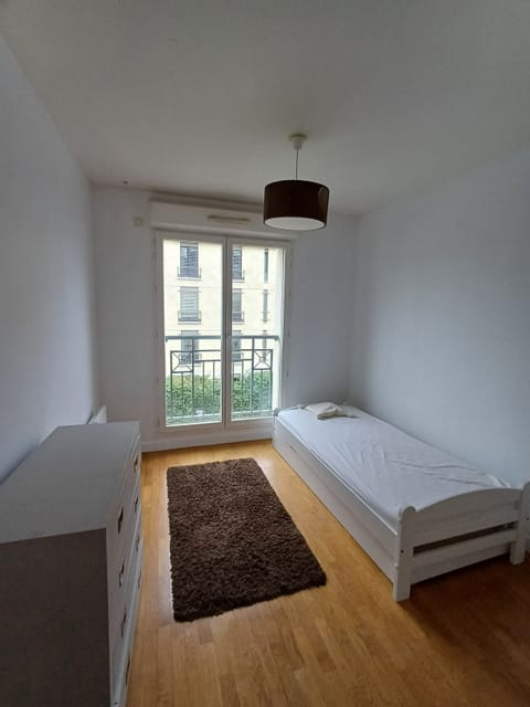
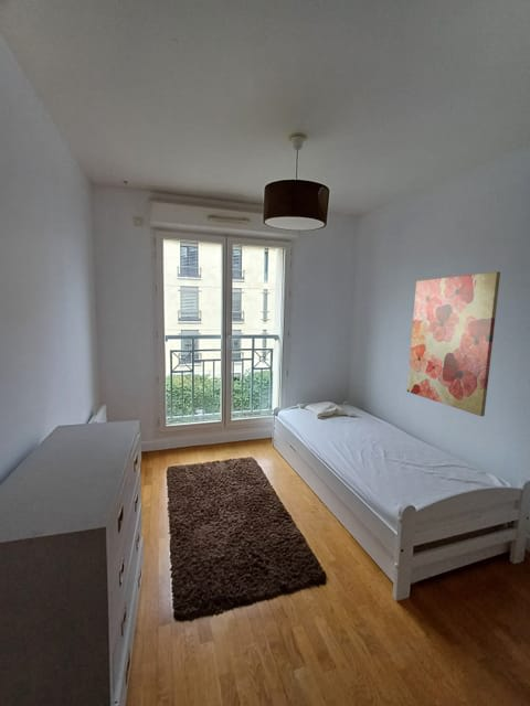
+ wall art [406,270,501,417]
